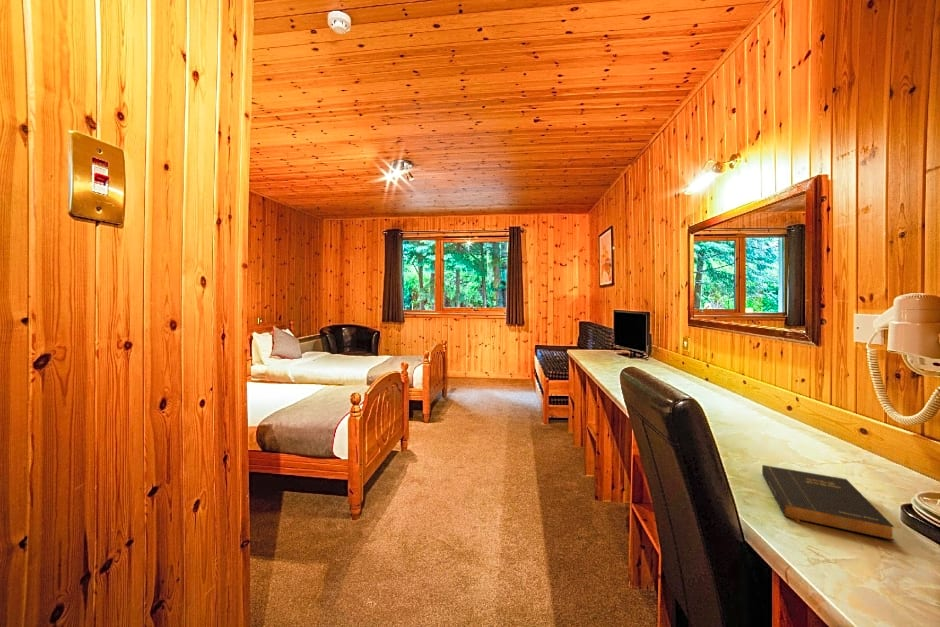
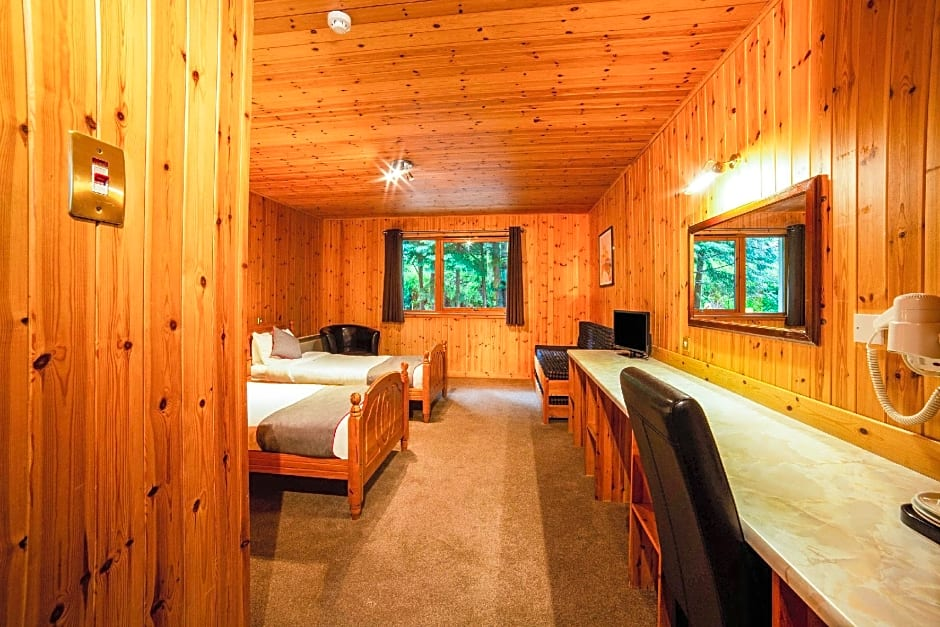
- book [761,464,895,541]
